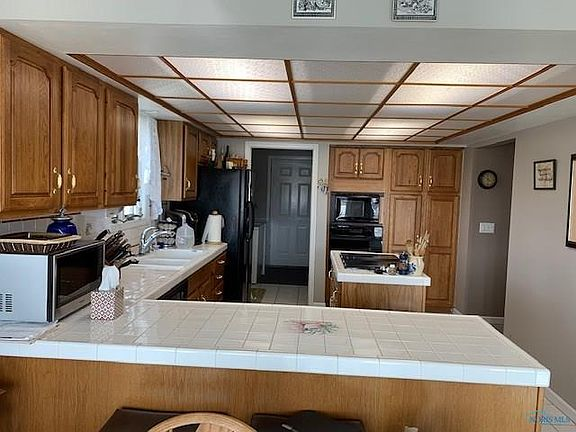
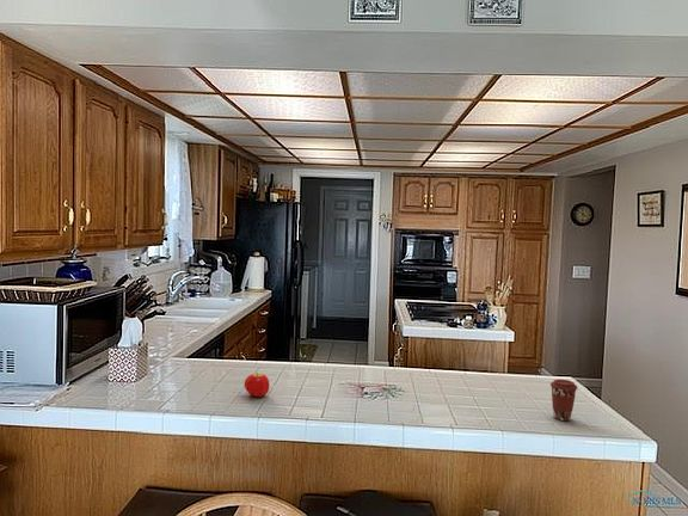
+ coffee cup [549,379,578,422]
+ fruit [244,371,270,398]
